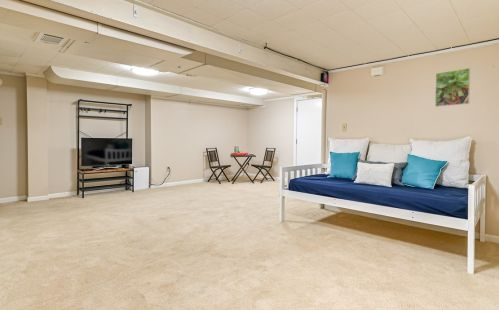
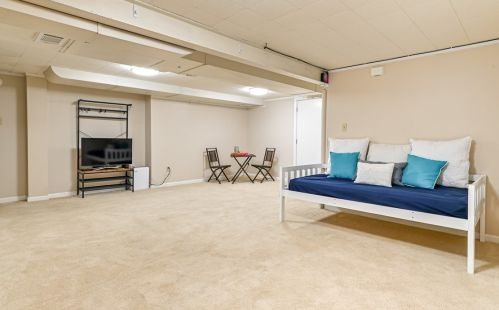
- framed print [434,67,471,108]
